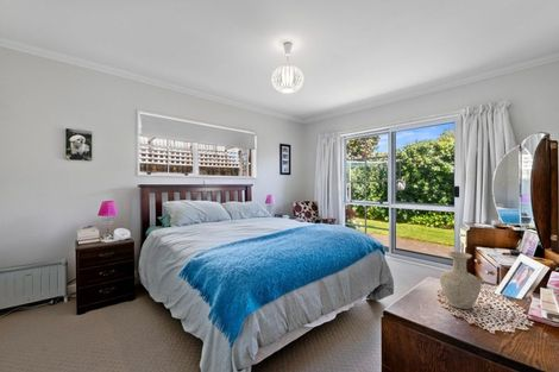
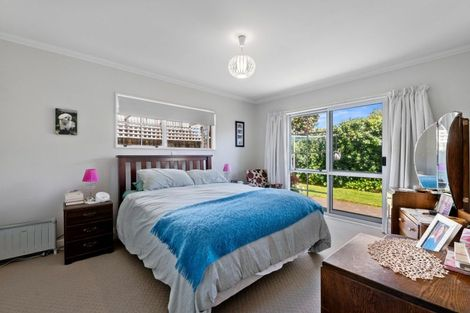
- vase [439,251,482,310]
